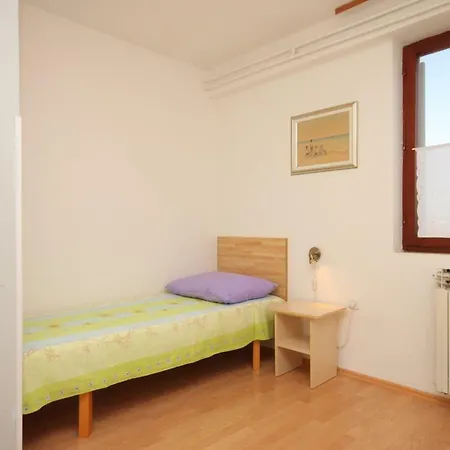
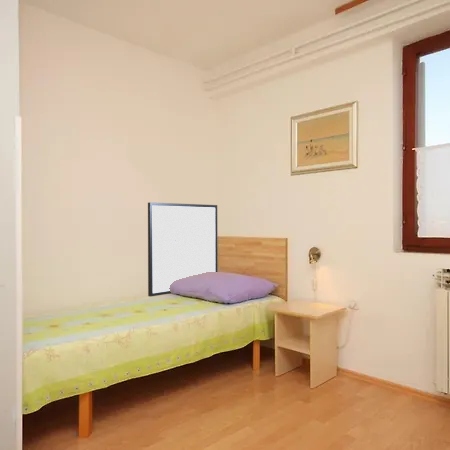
+ wall art [147,201,219,298]
